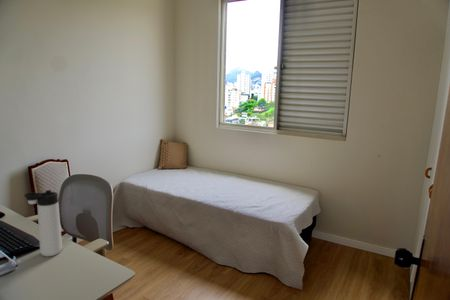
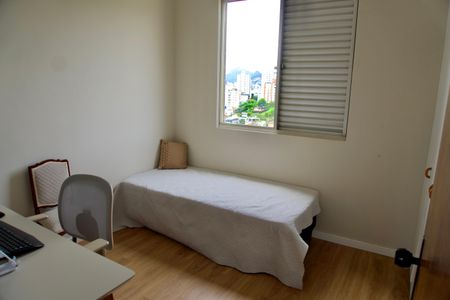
- thermos bottle [23,189,63,257]
